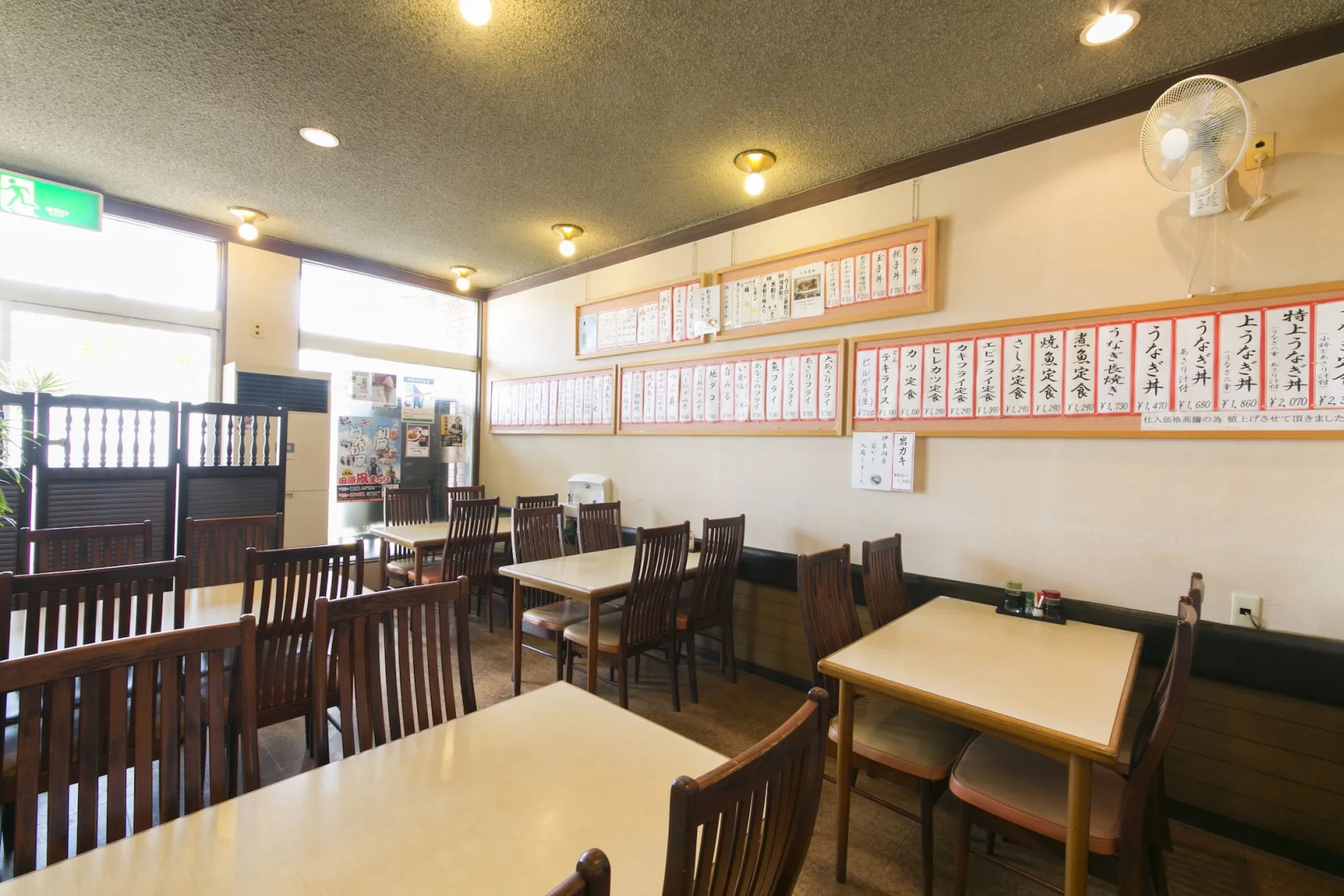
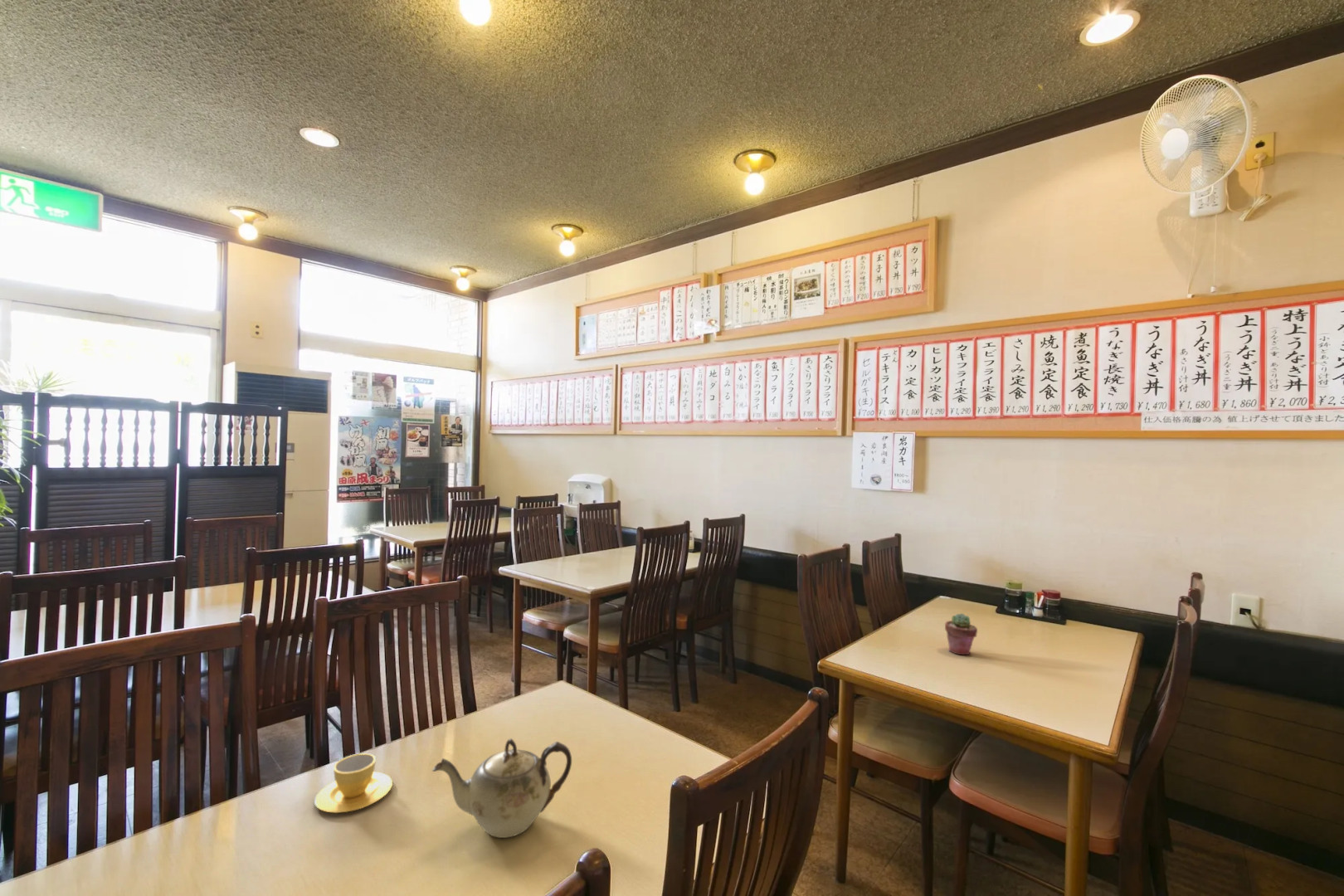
+ potted succulent [944,612,978,655]
+ cup [314,752,393,814]
+ teapot [431,738,572,839]
